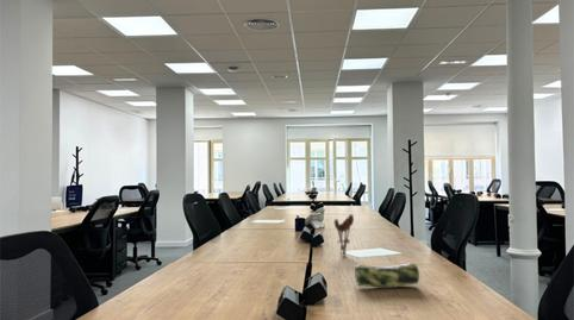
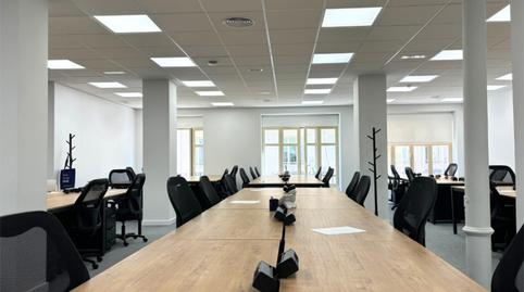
- pencil case [354,263,420,288]
- utensil holder [333,213,355,257]
